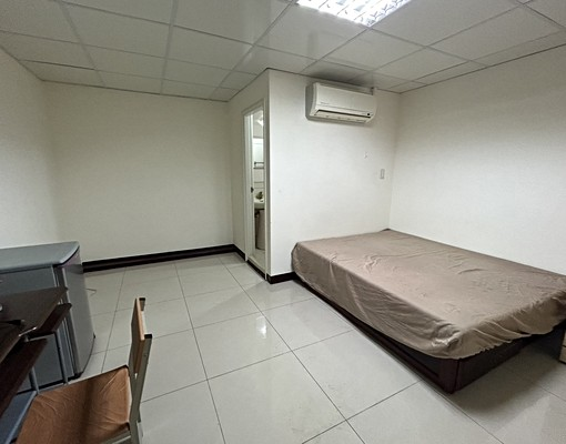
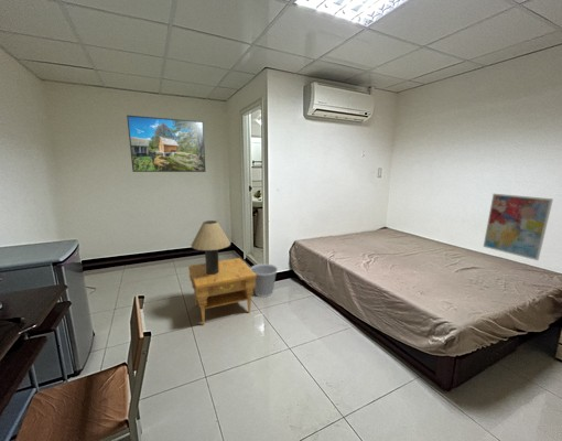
+ wastebasket [250,262,279,299]
+ wall art [483,193,554,261]
+ nightstand [187,257,256,326]
+ table lamp [191,219,231,275]
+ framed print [126,115,207,173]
